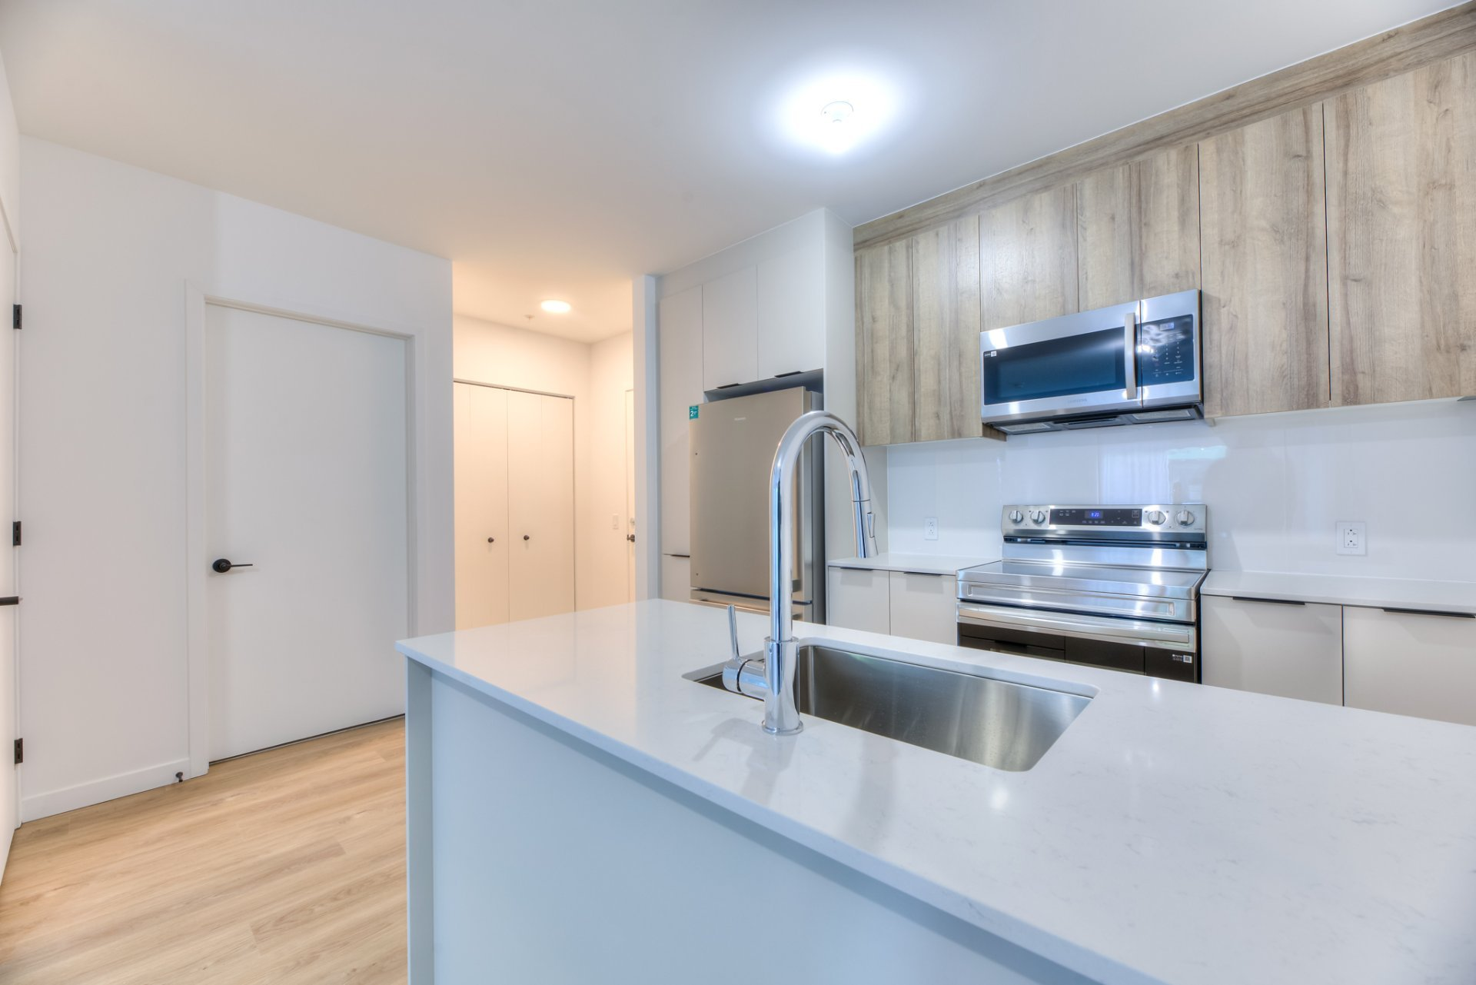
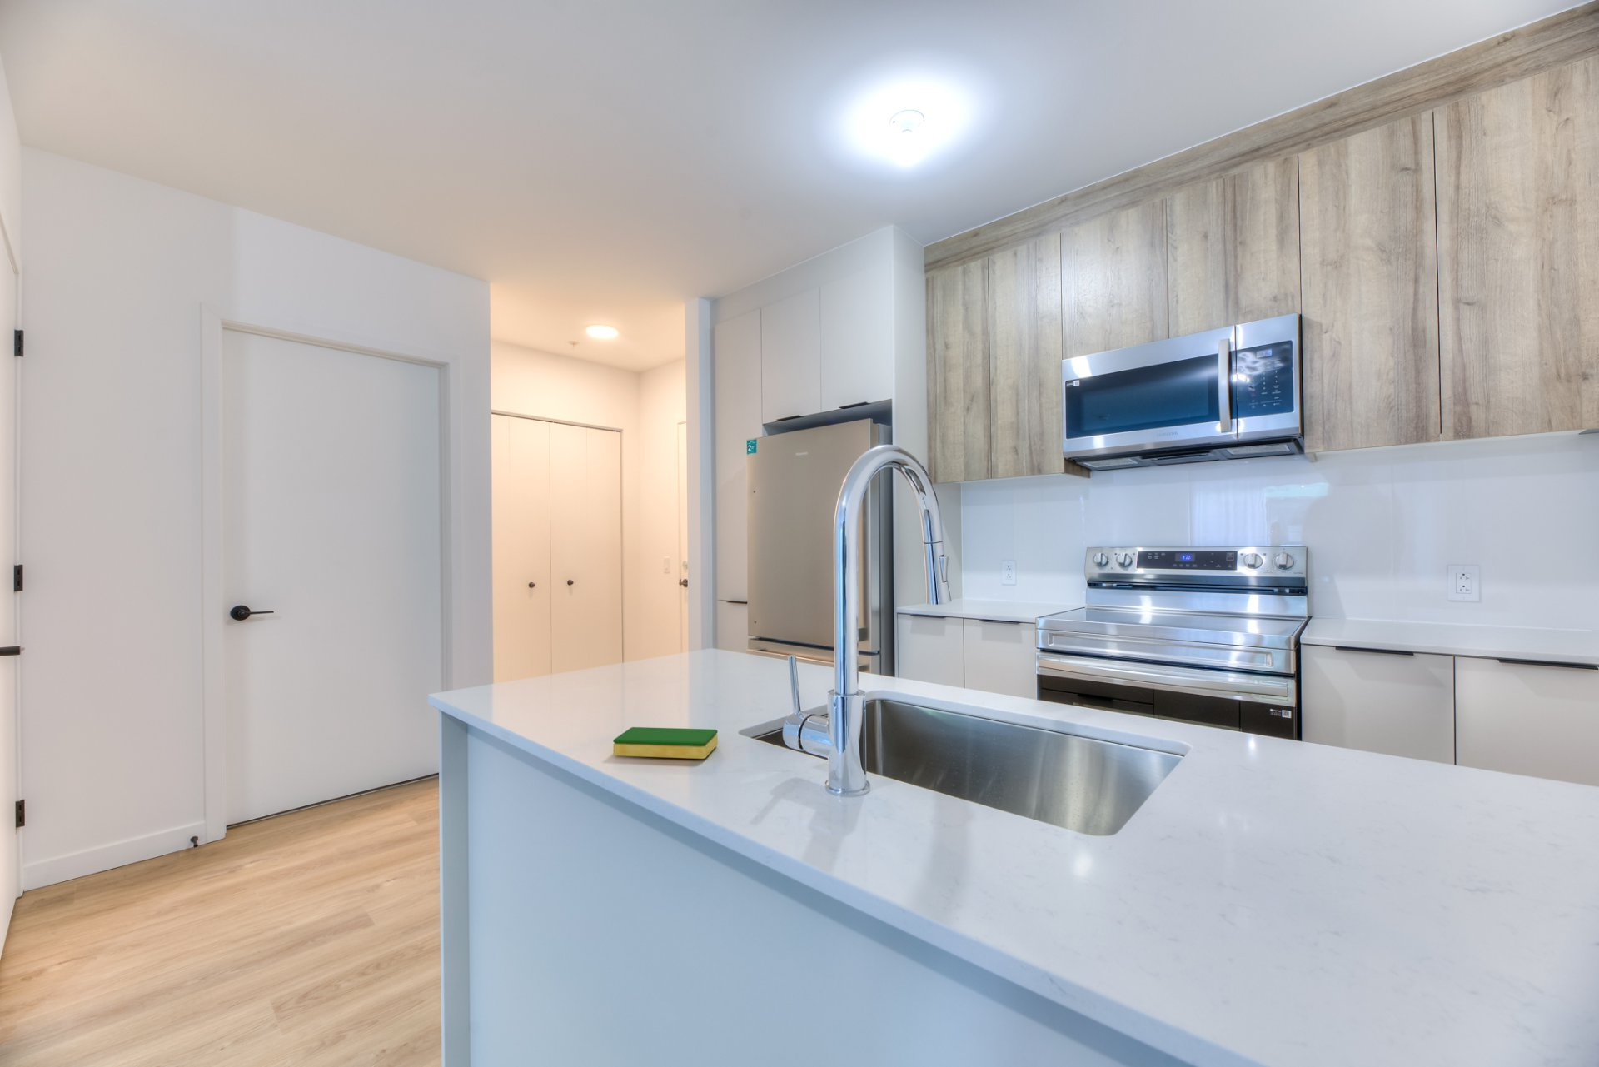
+ dish sponge [612,726,719,760]
